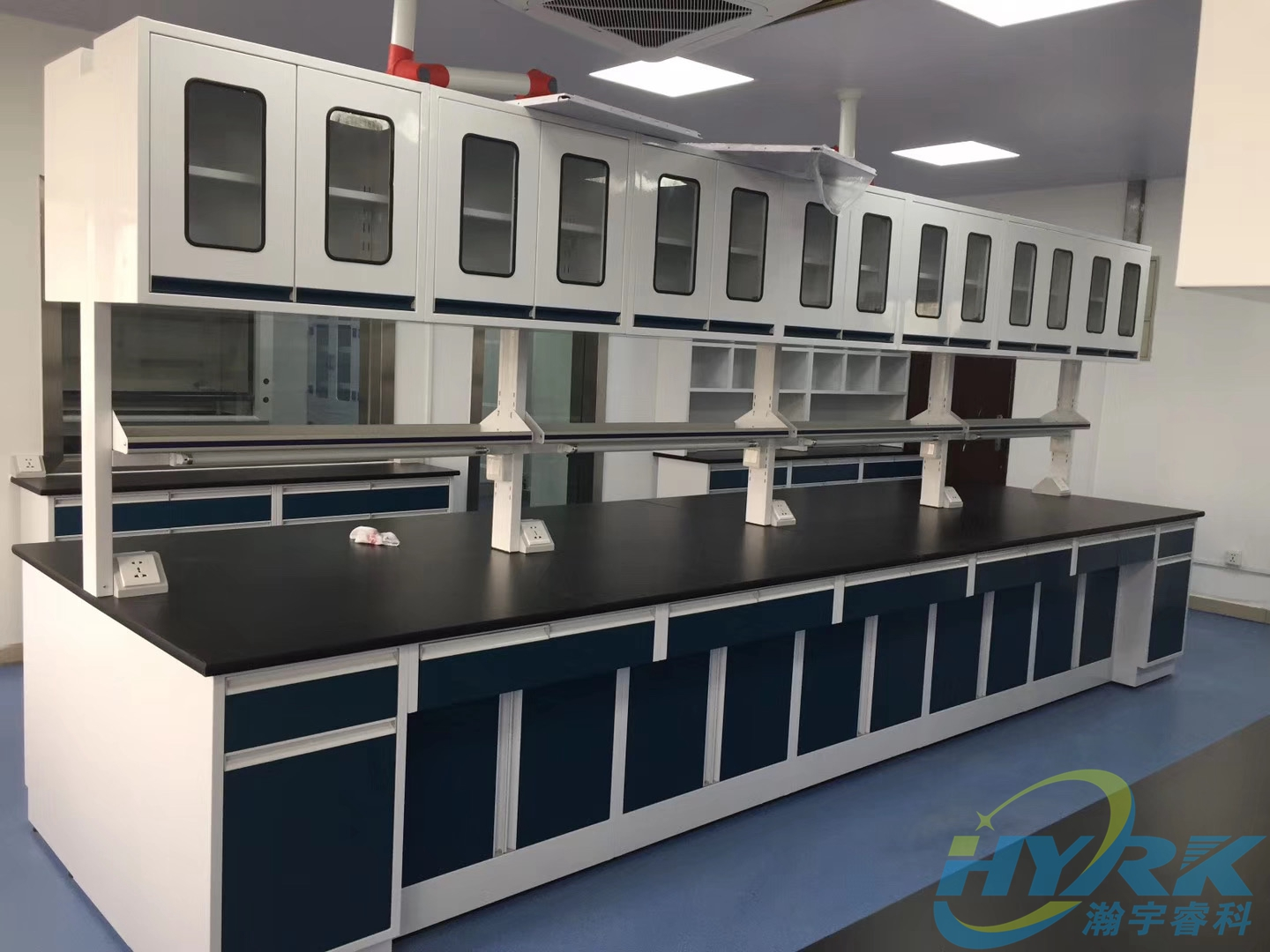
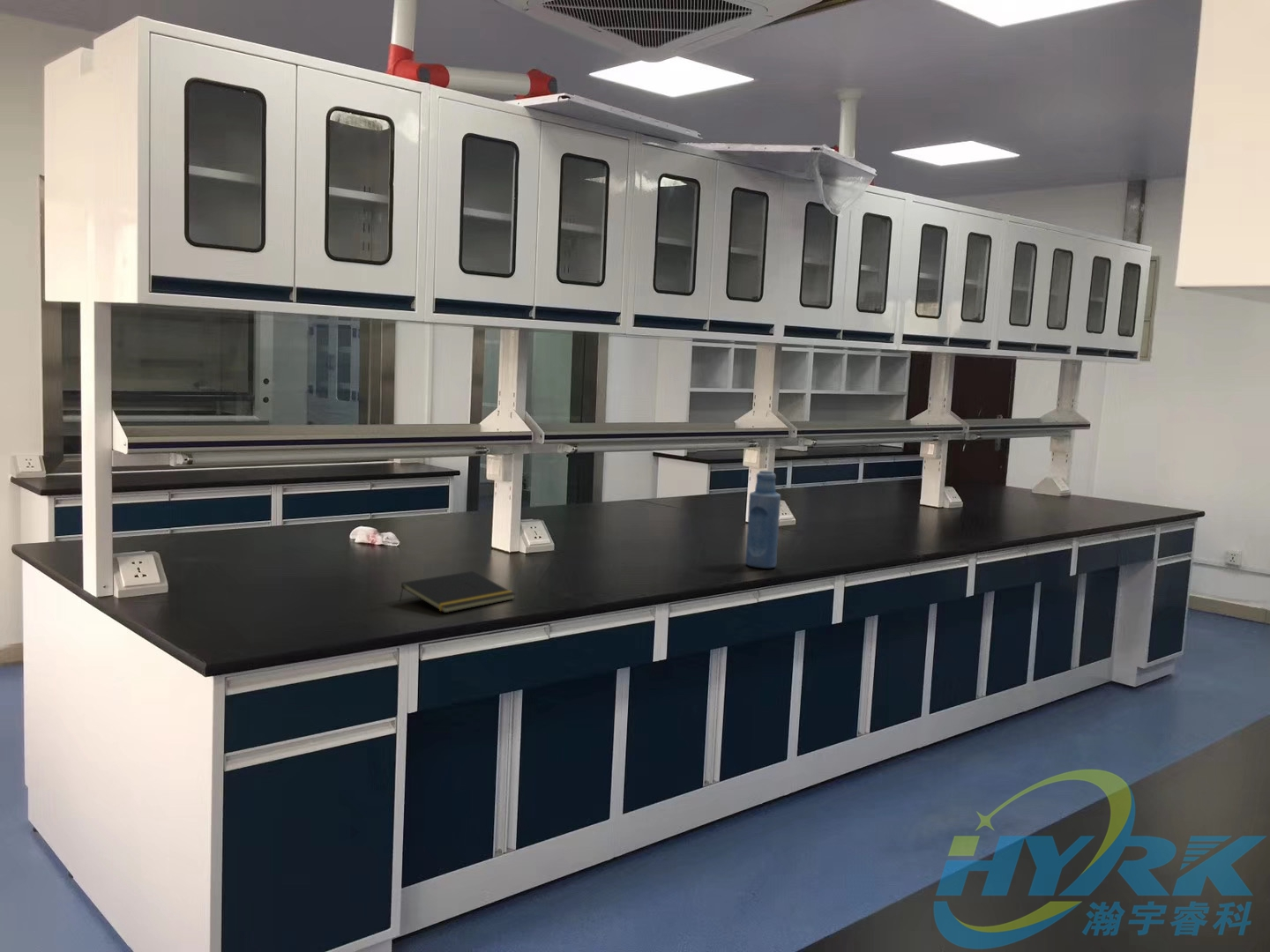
+ notepad [399,570,517,614]
+ bottle [744,470,781,569]
